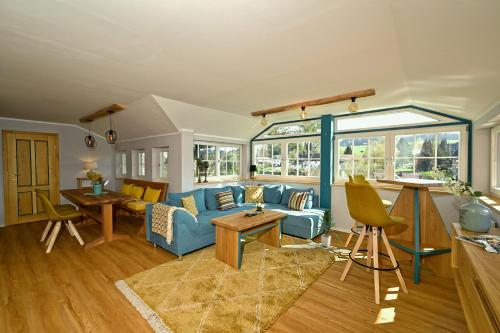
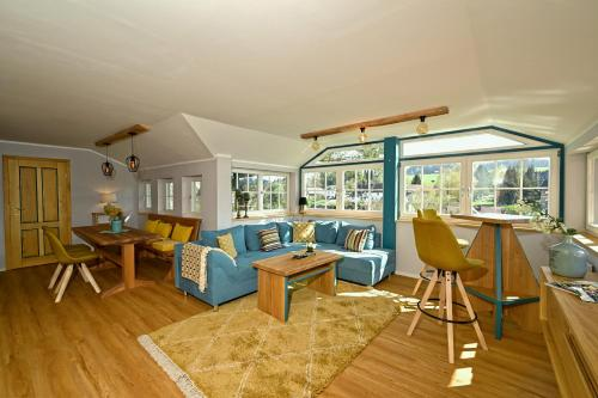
- indoor plant [312,207,342,248]
